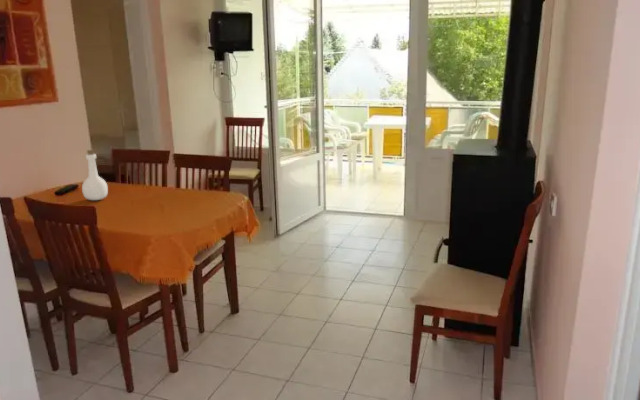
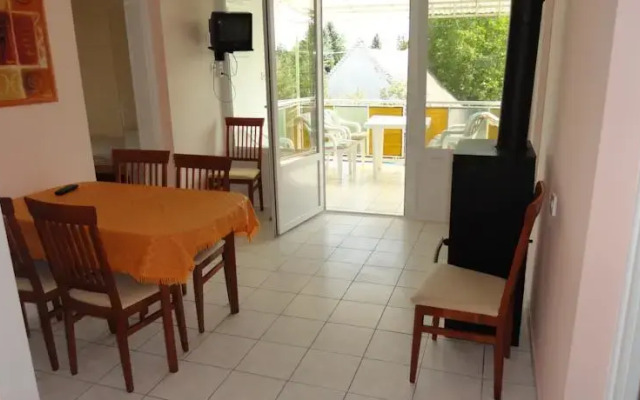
- bottle [81,149,109,201]
